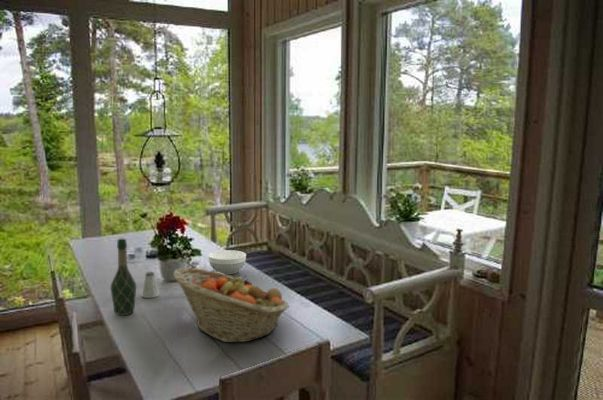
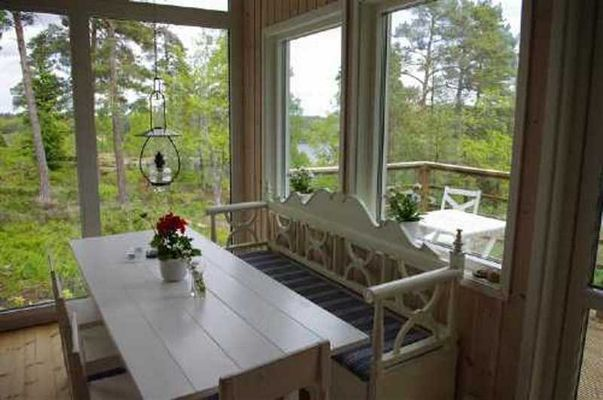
- wine bottle [110,238,137,316]
- fruit basket [173,267,290,343]
- bowl [208,249,247,275]
- saltshaker [141,271,160,299]
